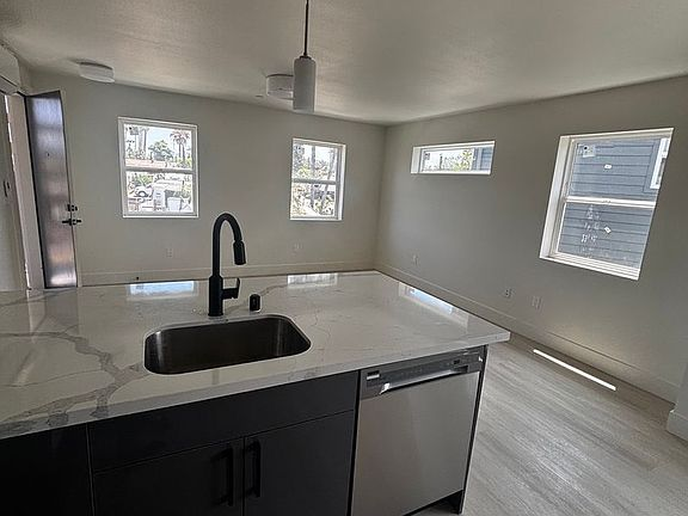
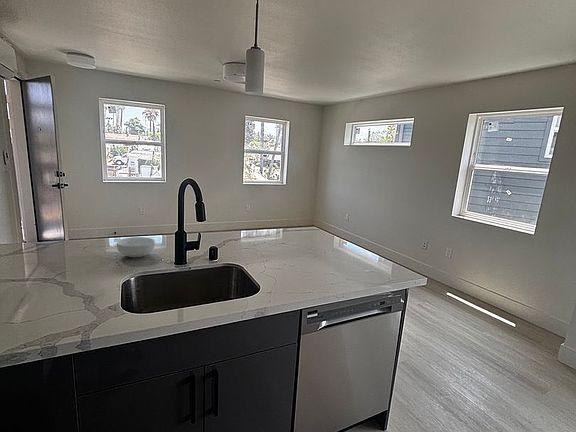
+ cereal bowl [116,236,156,258]
